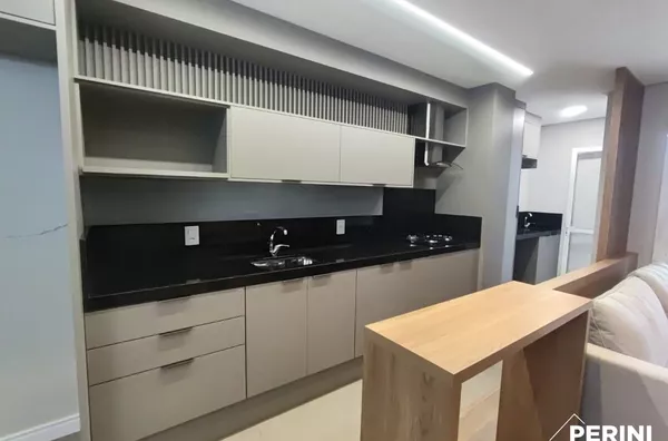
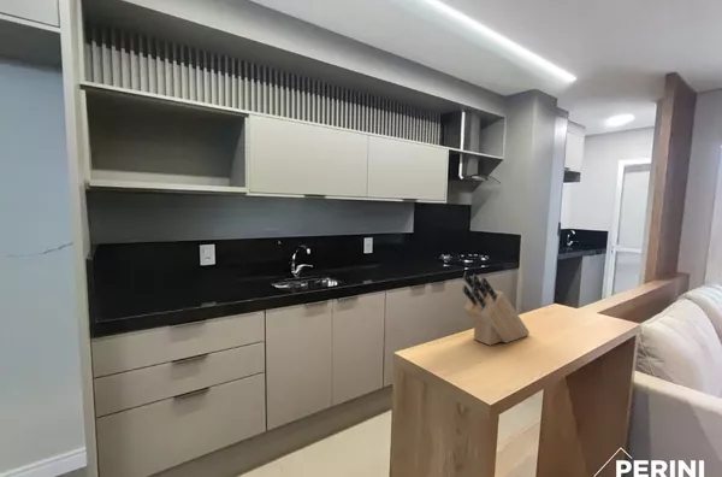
+ knife block [461,271,531,347]
